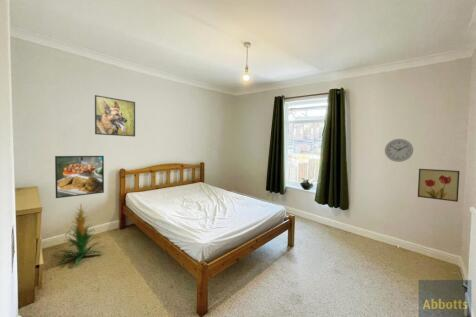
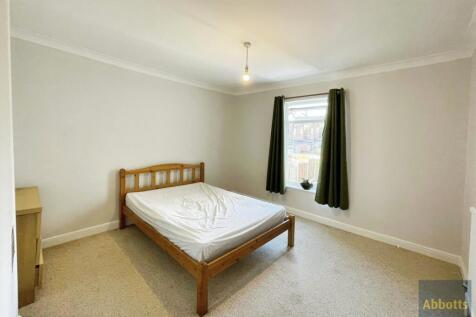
- indoor plant [57,203,104,266]
- wall clock [384,138,414,163]
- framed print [94,94,136,138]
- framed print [54,155,105,199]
- wall art [417,168,461,203]
